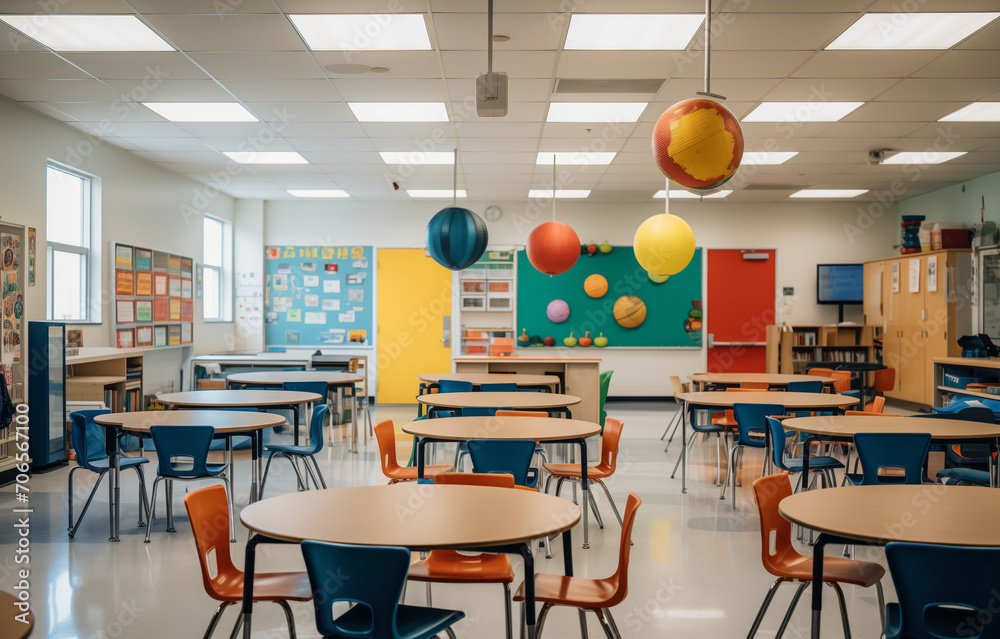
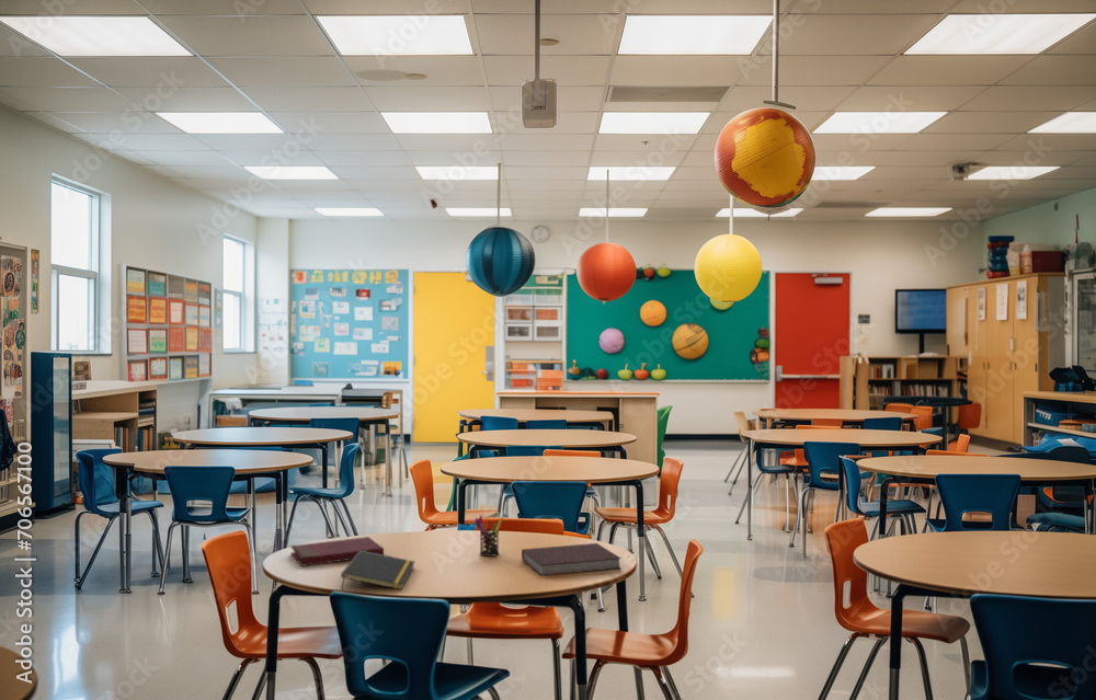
+ book [289,536,385,567]
+ pen holder [473,514,503,558]
+ notebook [521,542,623,576]
+ notepad [340,551,416,592]
